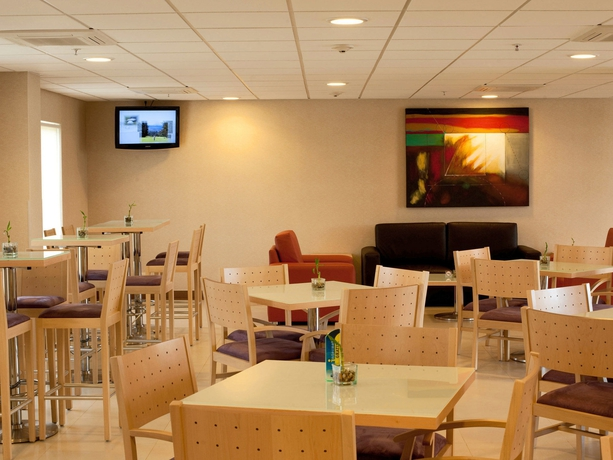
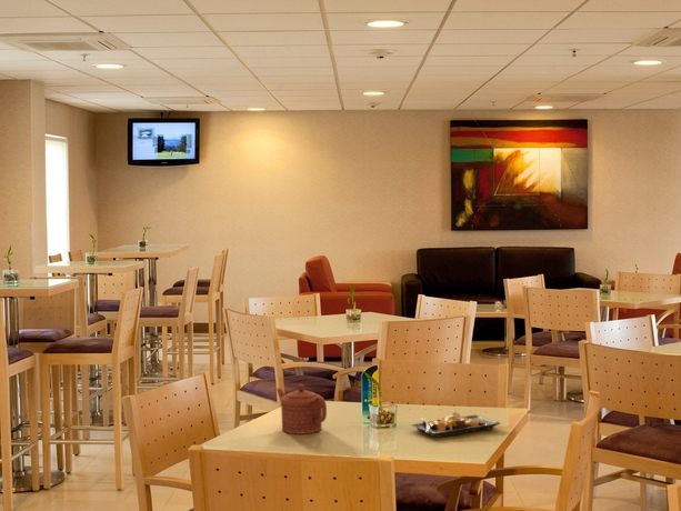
+ teapot [276,383,328,434]
+ plate [409,410,501,439]
